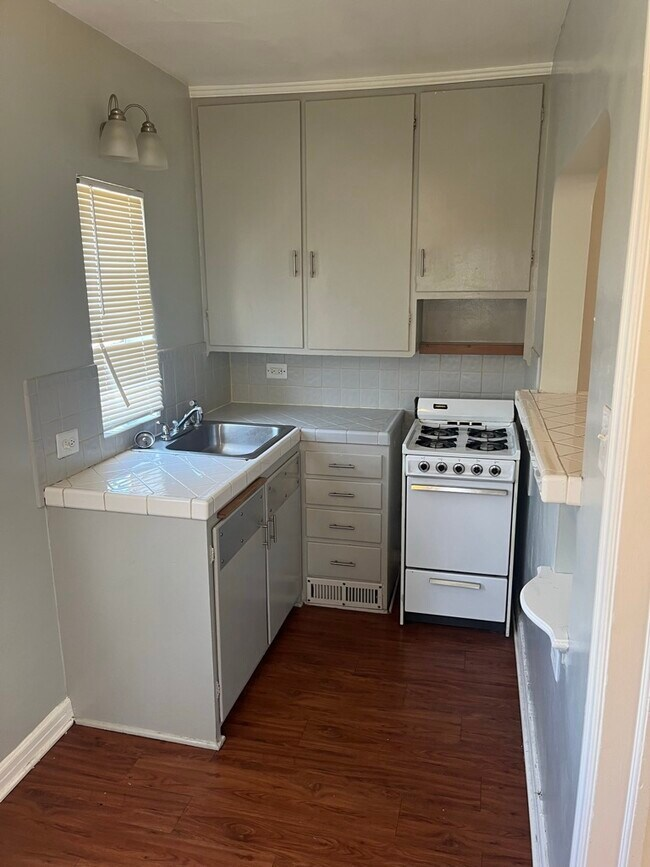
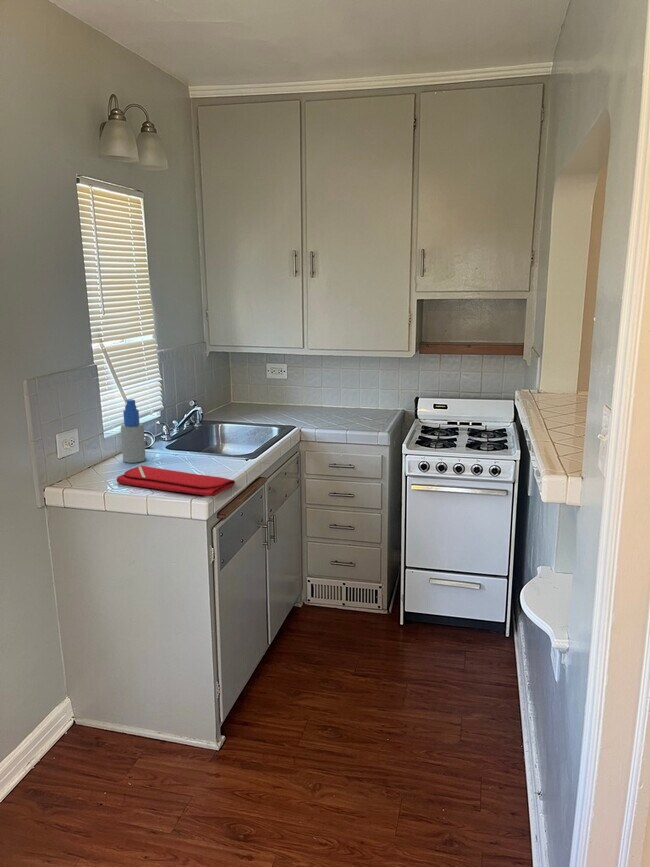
+ spray bottle [120,398,147,464]
+ dish drying mat [116,465,236,497]
